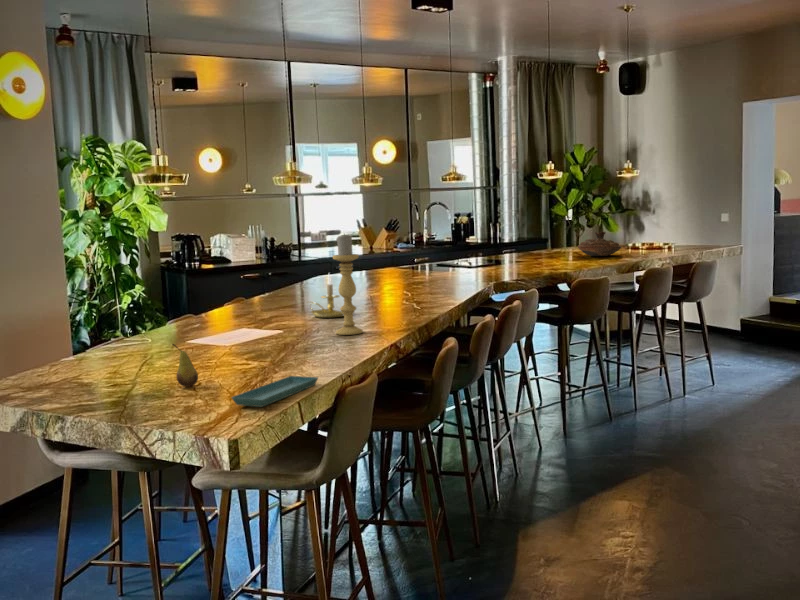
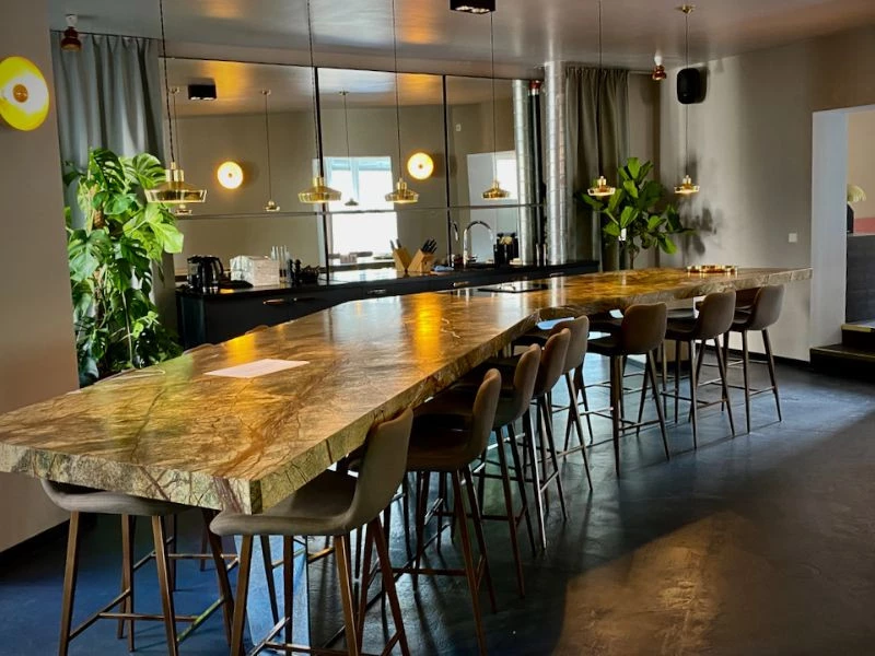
- decorative bowl [577,231,622,257]
- fruit [171,343,199,388]
- saucer [231,375,319,408]
- candle holder [332,232,364,336]
- candle holder [307,272,344,319]
